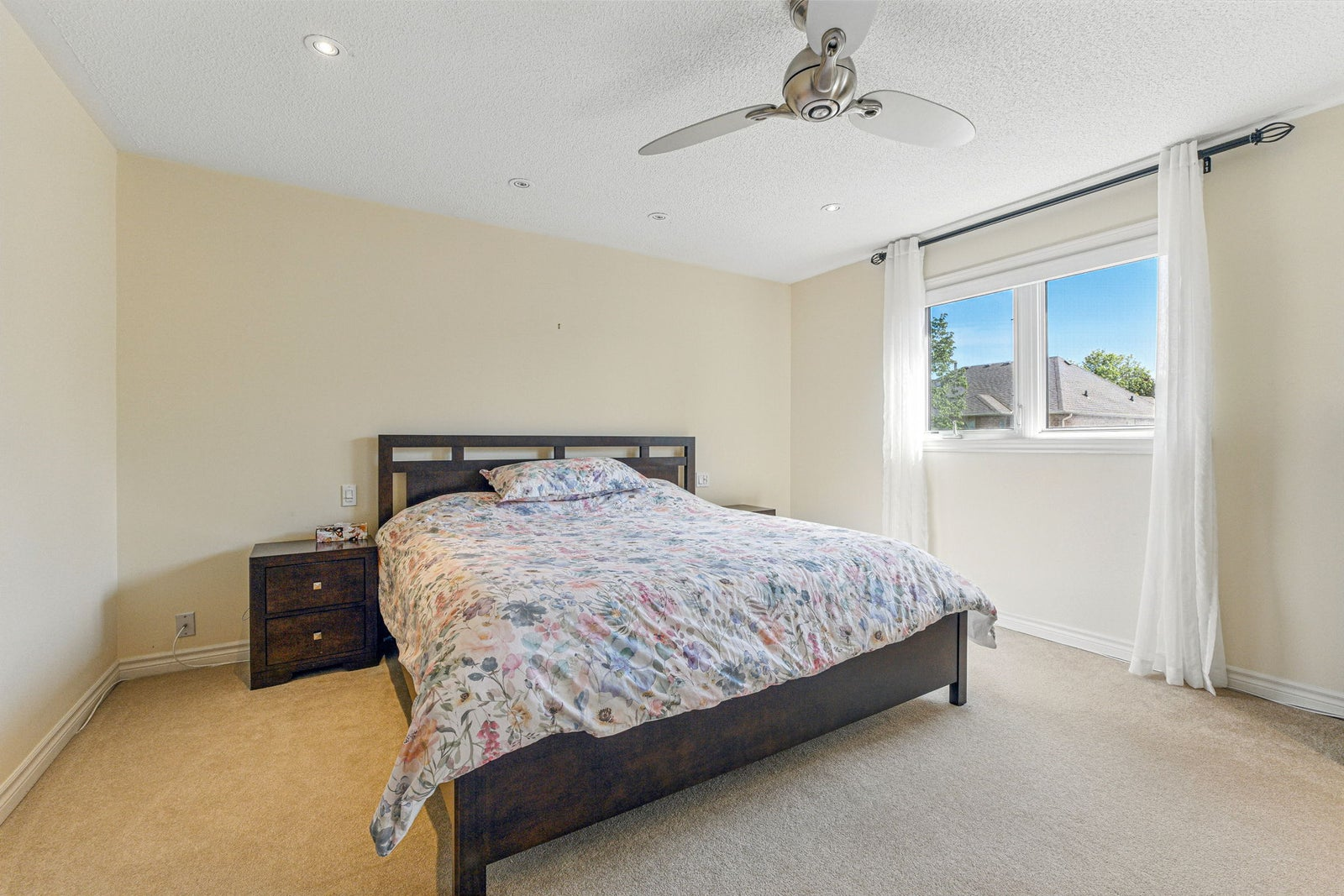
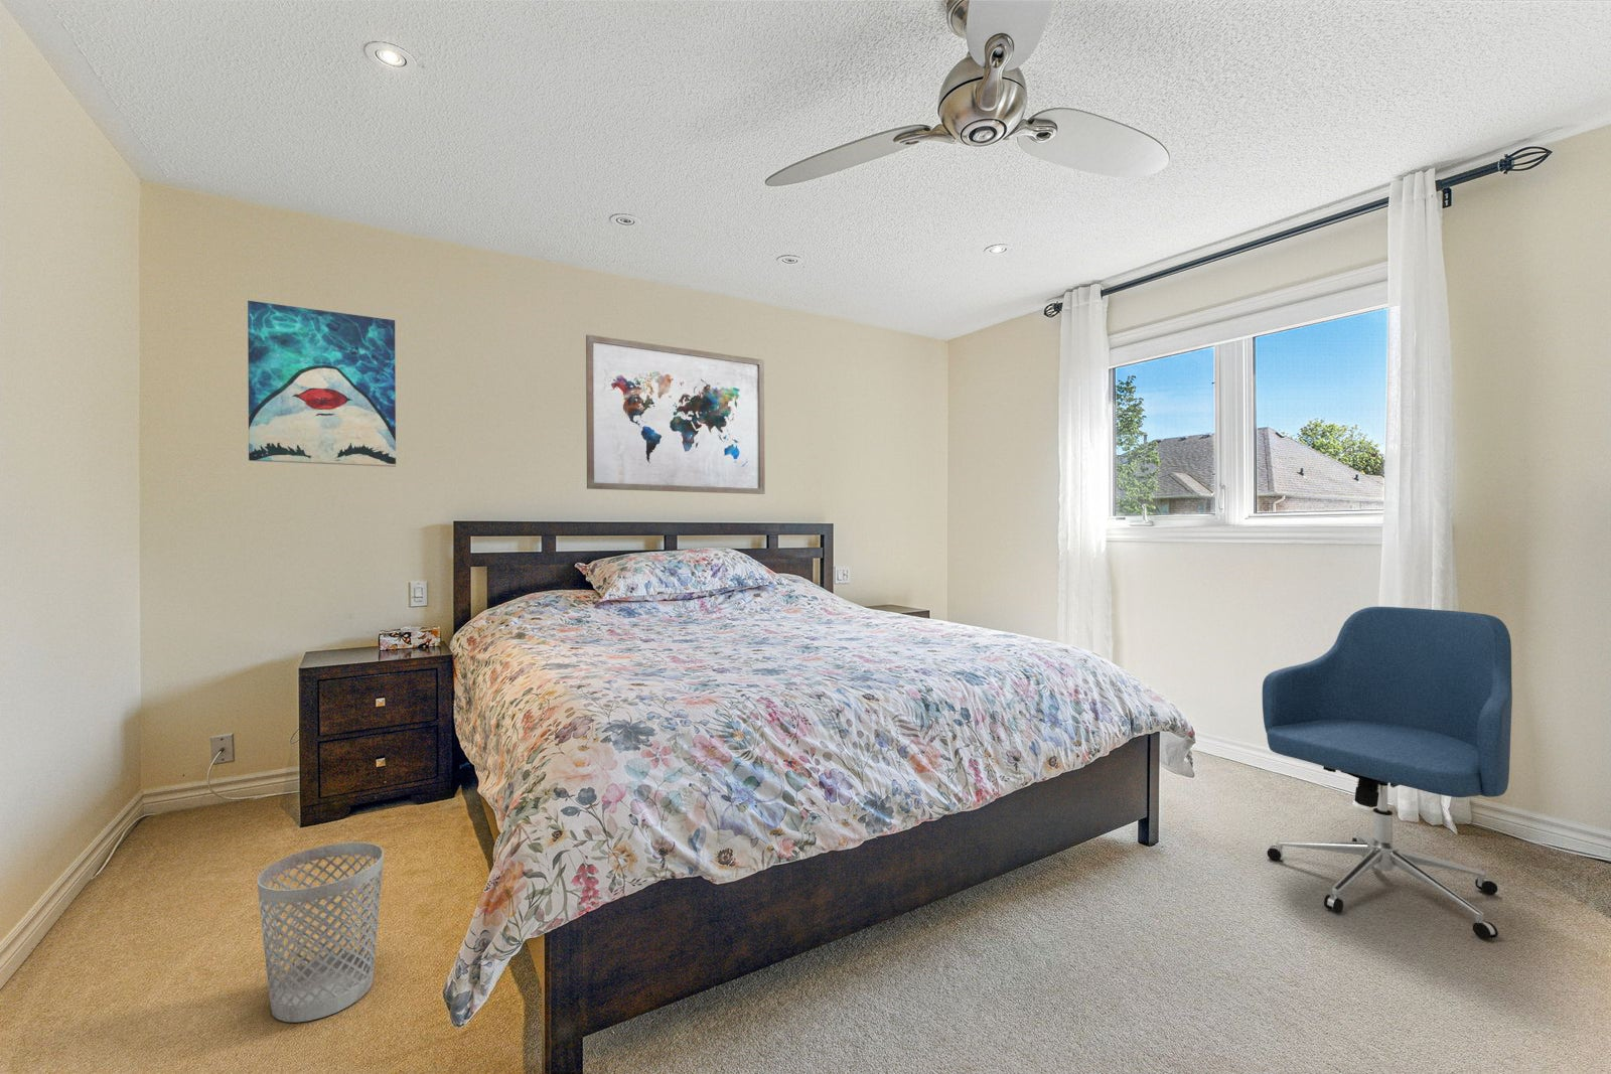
+ chair [1262,607,1514,940]
+ wall art [247,300,397,467]
+ wastebasket [255,841,385,1024]
+ wall art [585,333,766,495]
